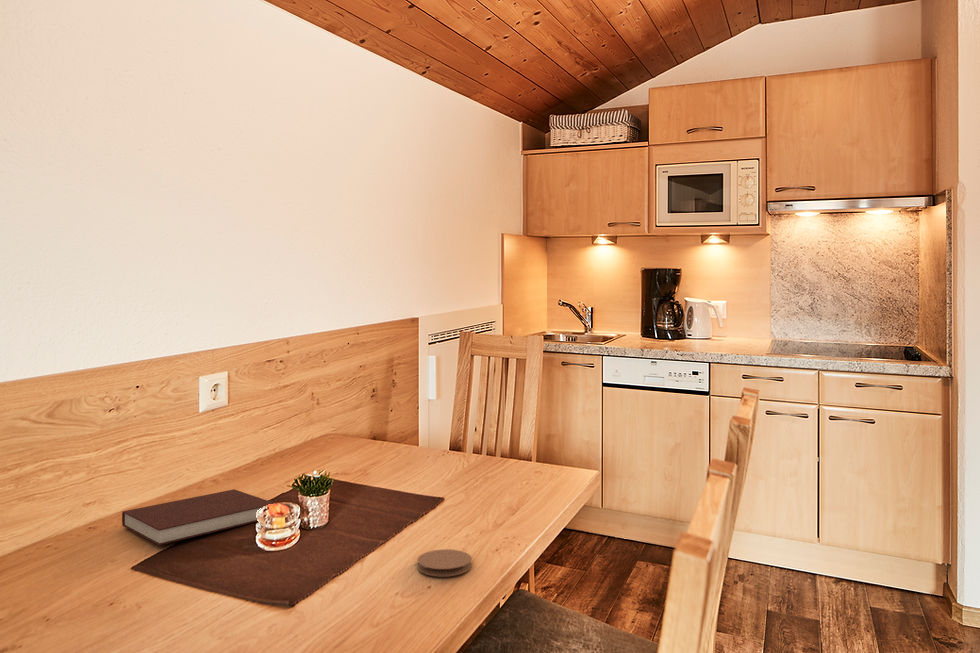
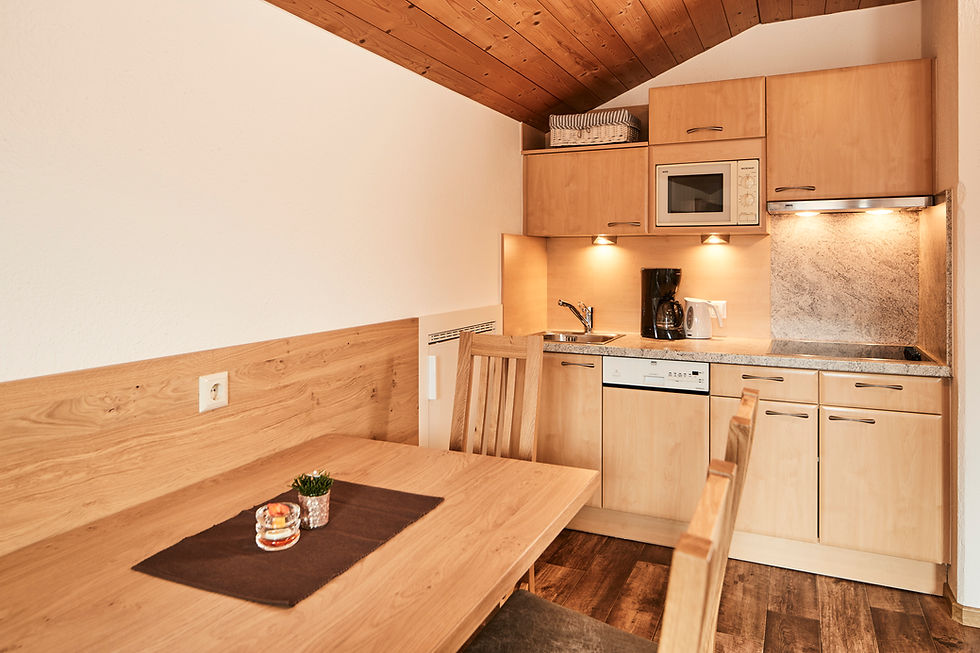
- coaster [416,548,473,578]
- notebook [121,488,274,546]
